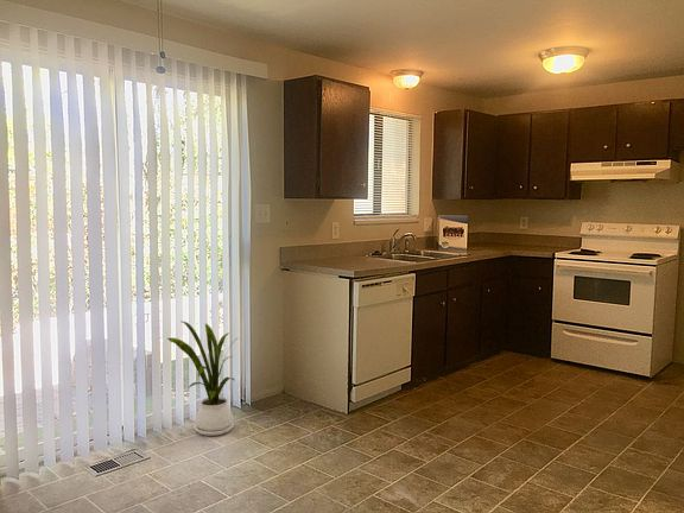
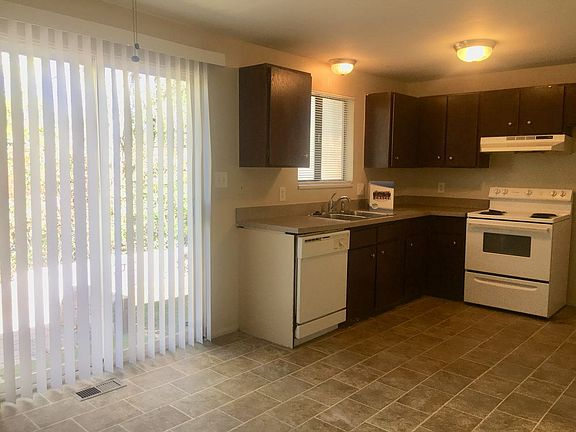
- house plant [166,321,239,437]
